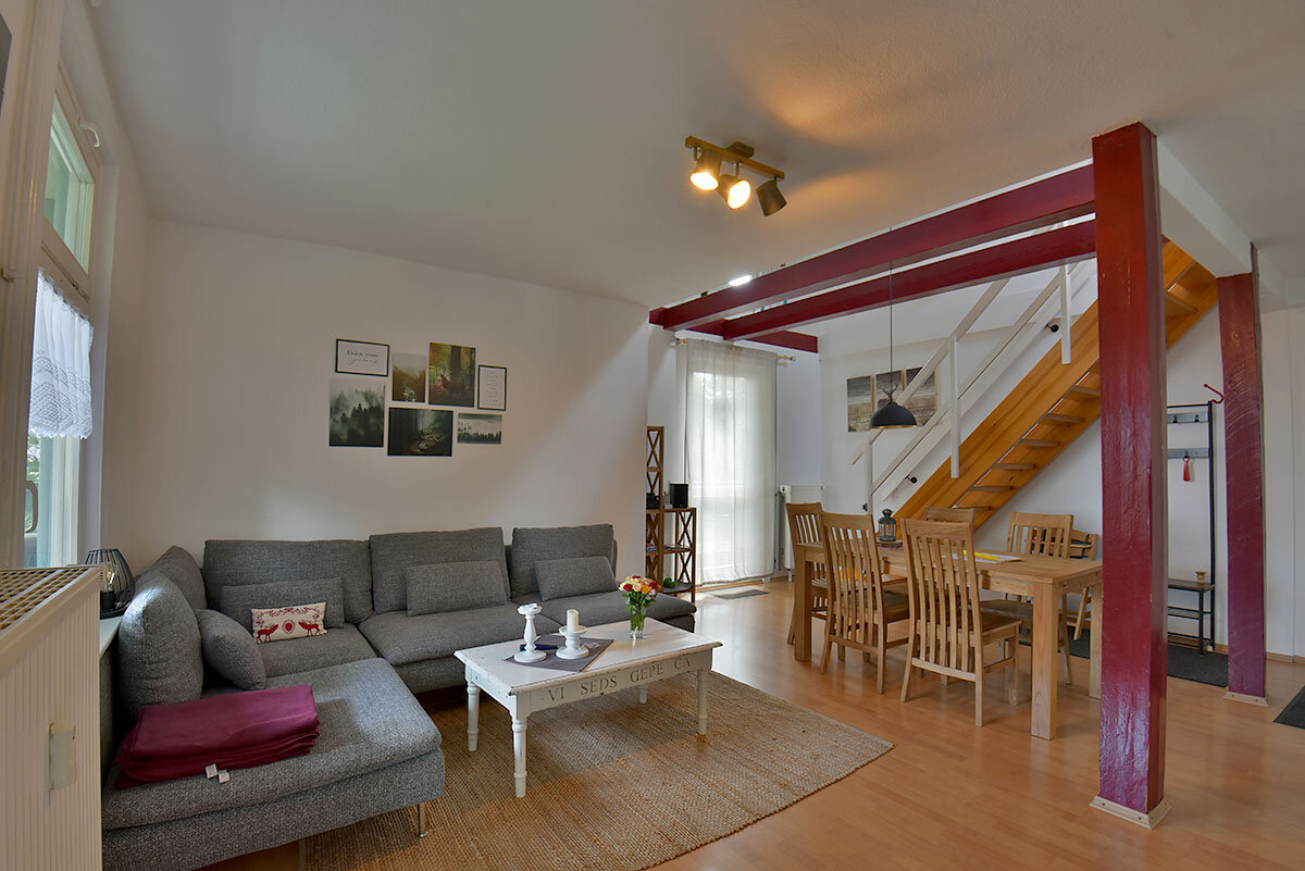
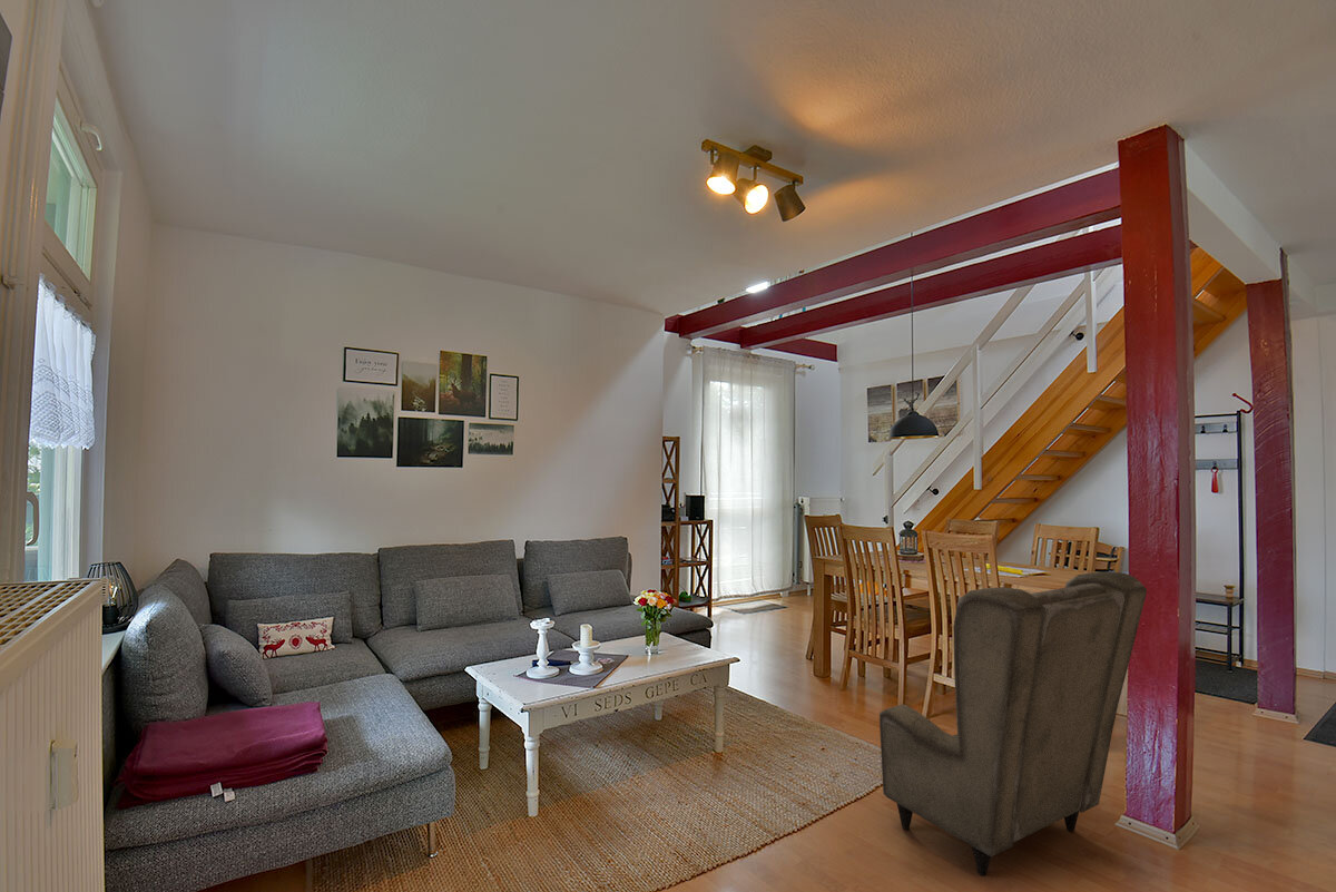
+ armchair [878,570,1148,878]
